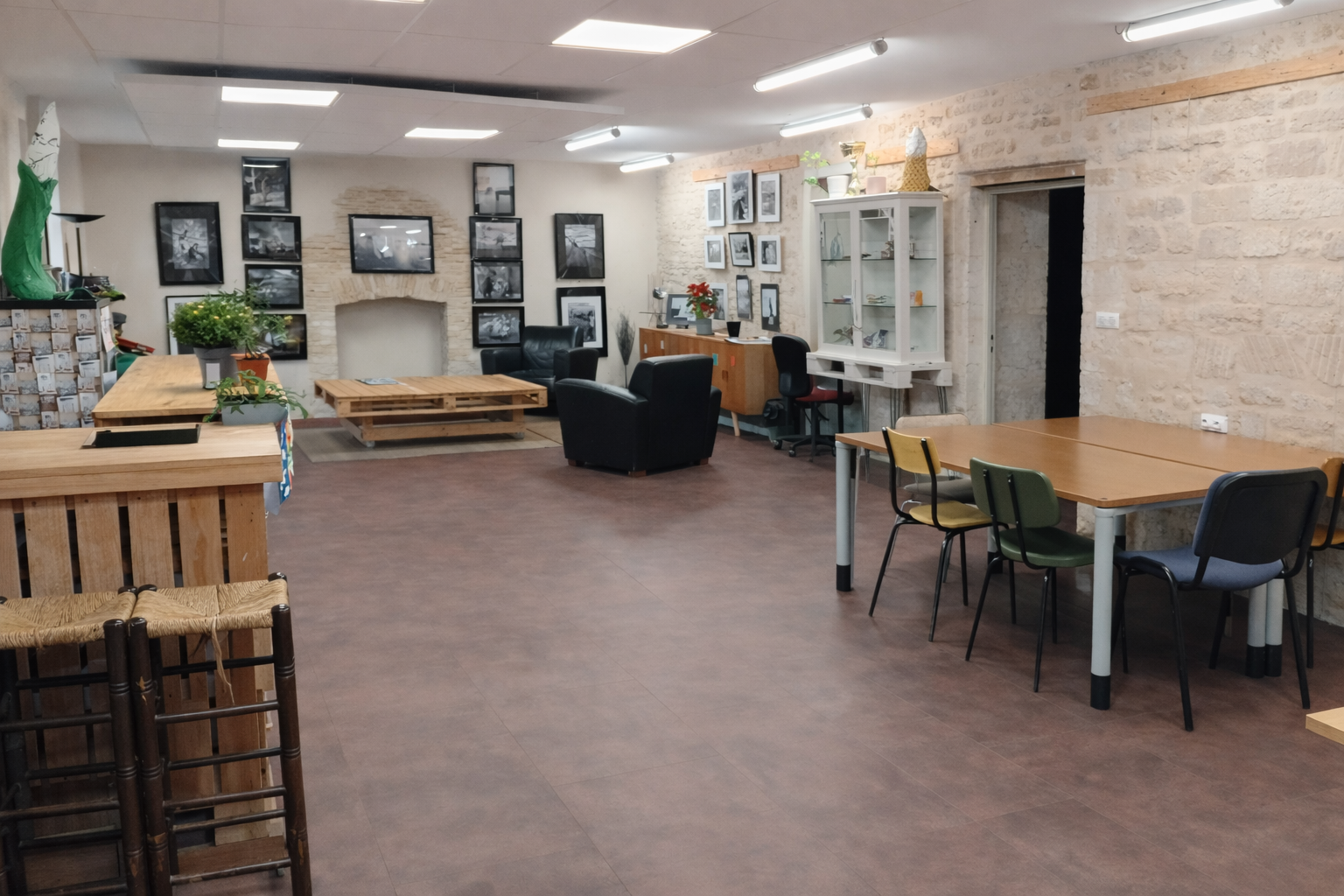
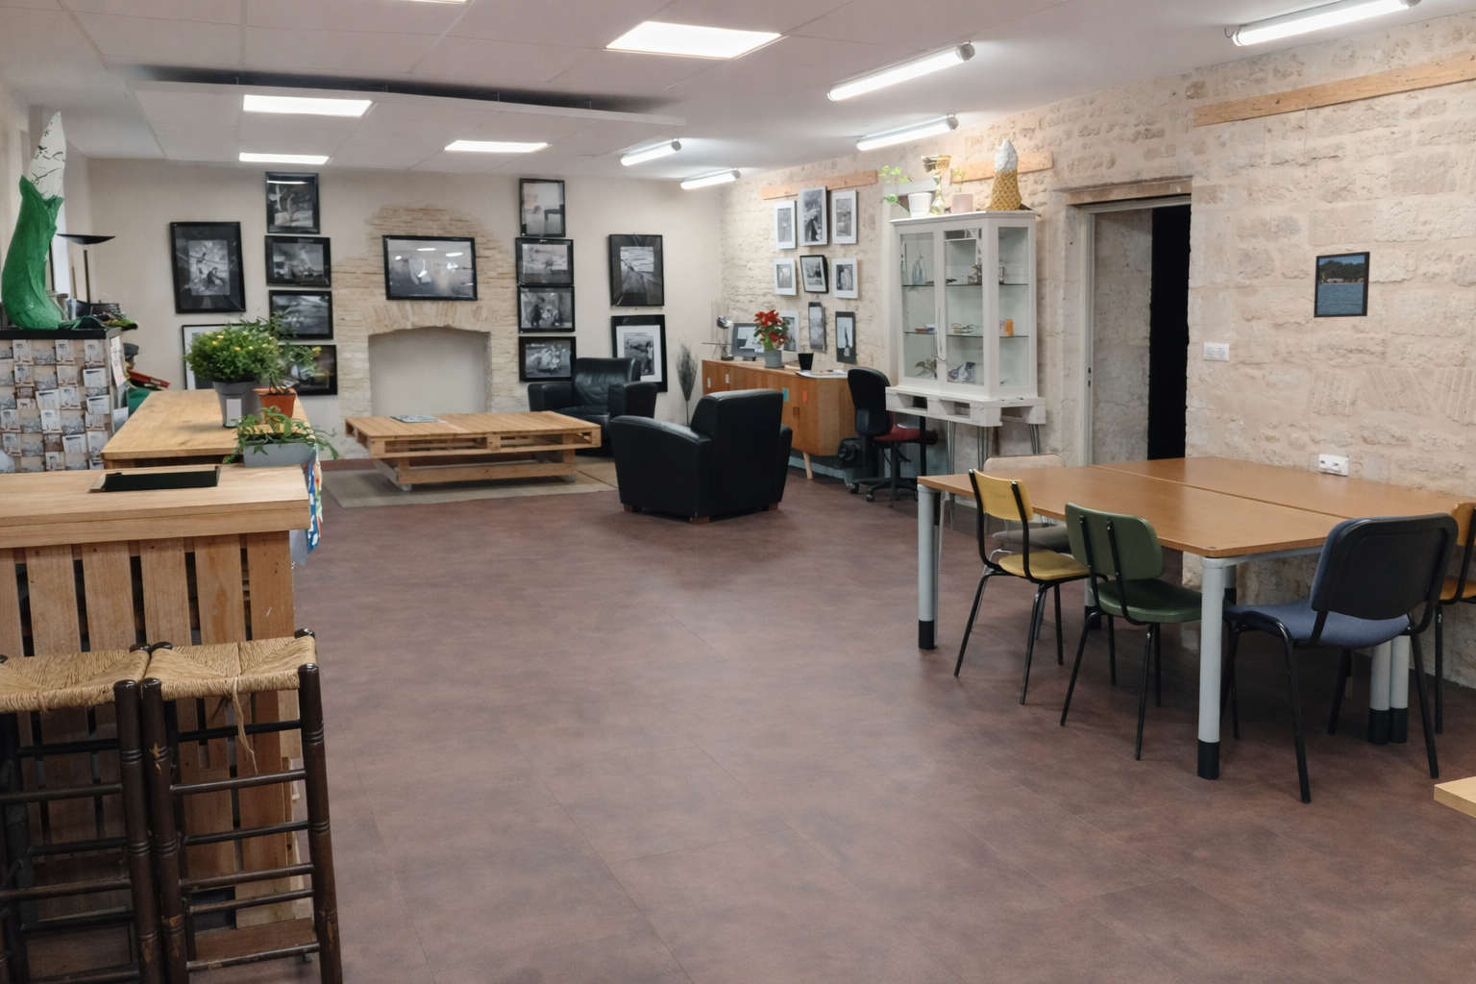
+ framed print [1312,250,1372,318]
